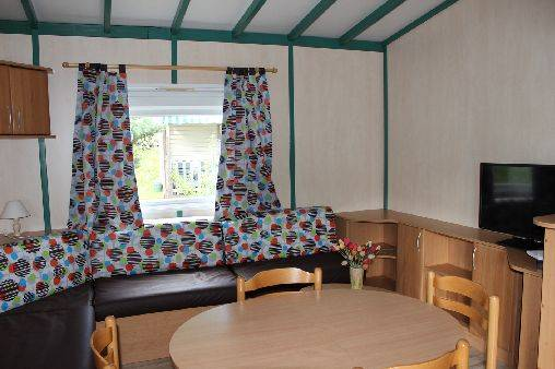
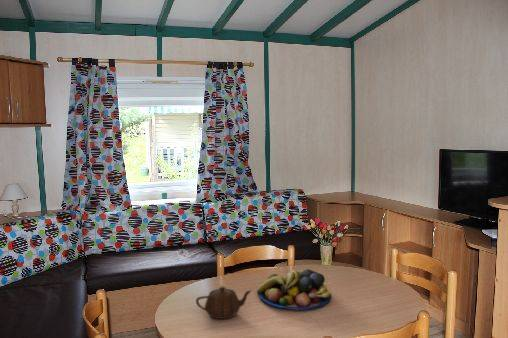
+ fruit bowl [256,268,332,310]
+ teapot [195,286,252,320]
